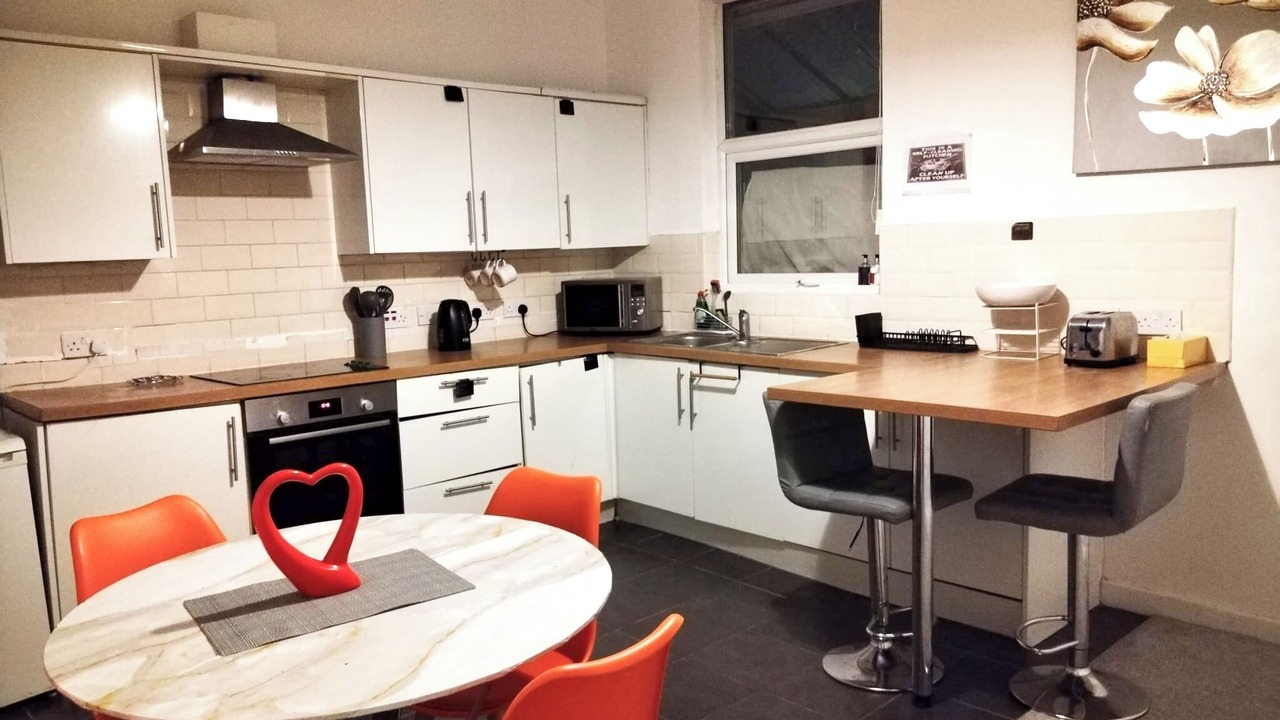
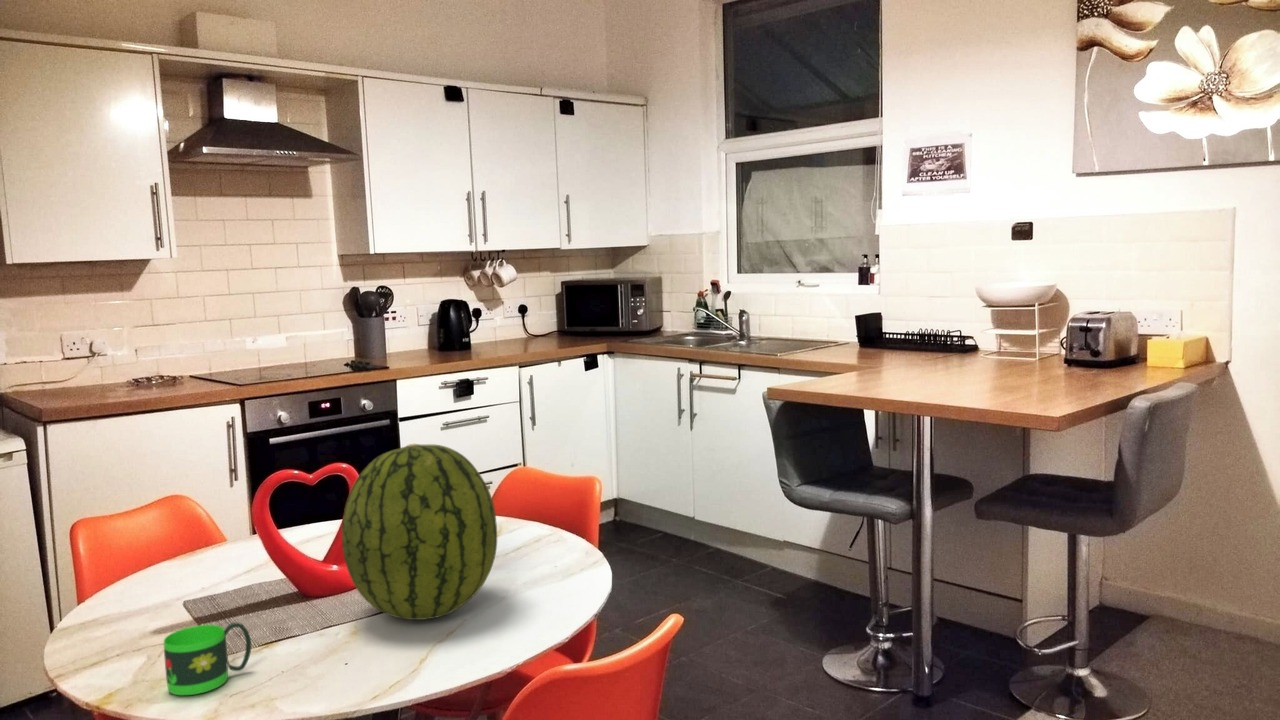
+ fruit [341,443,498,621]
+ mug [163,622,252,696]
